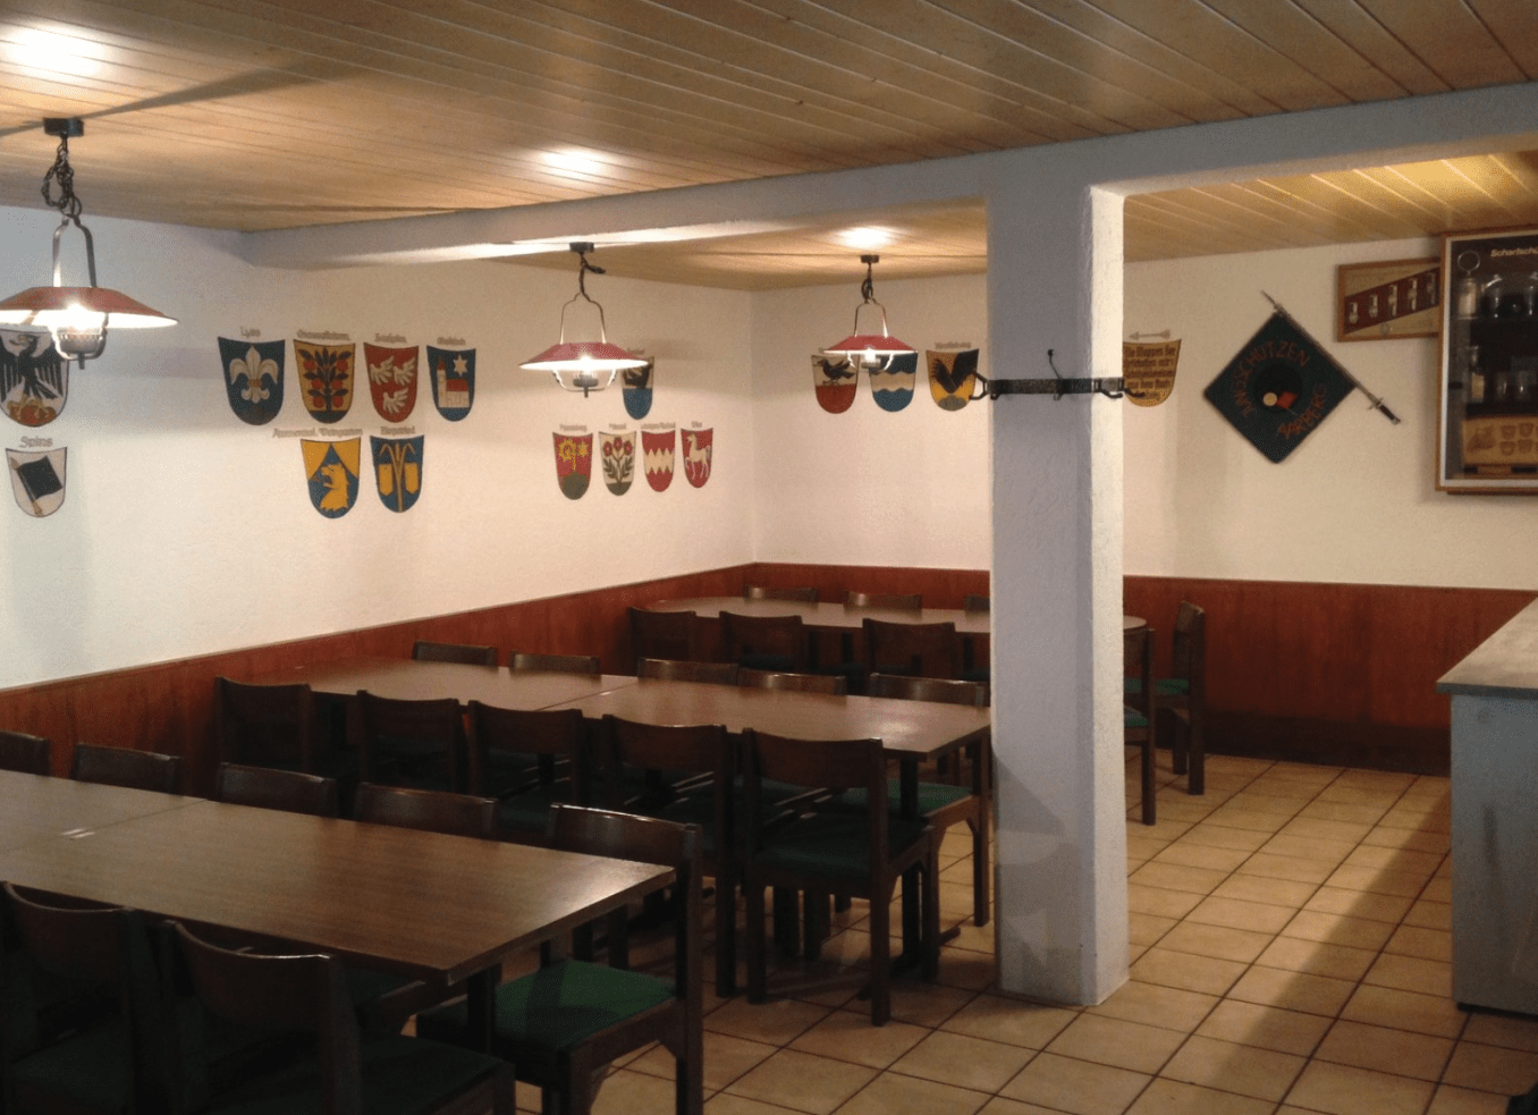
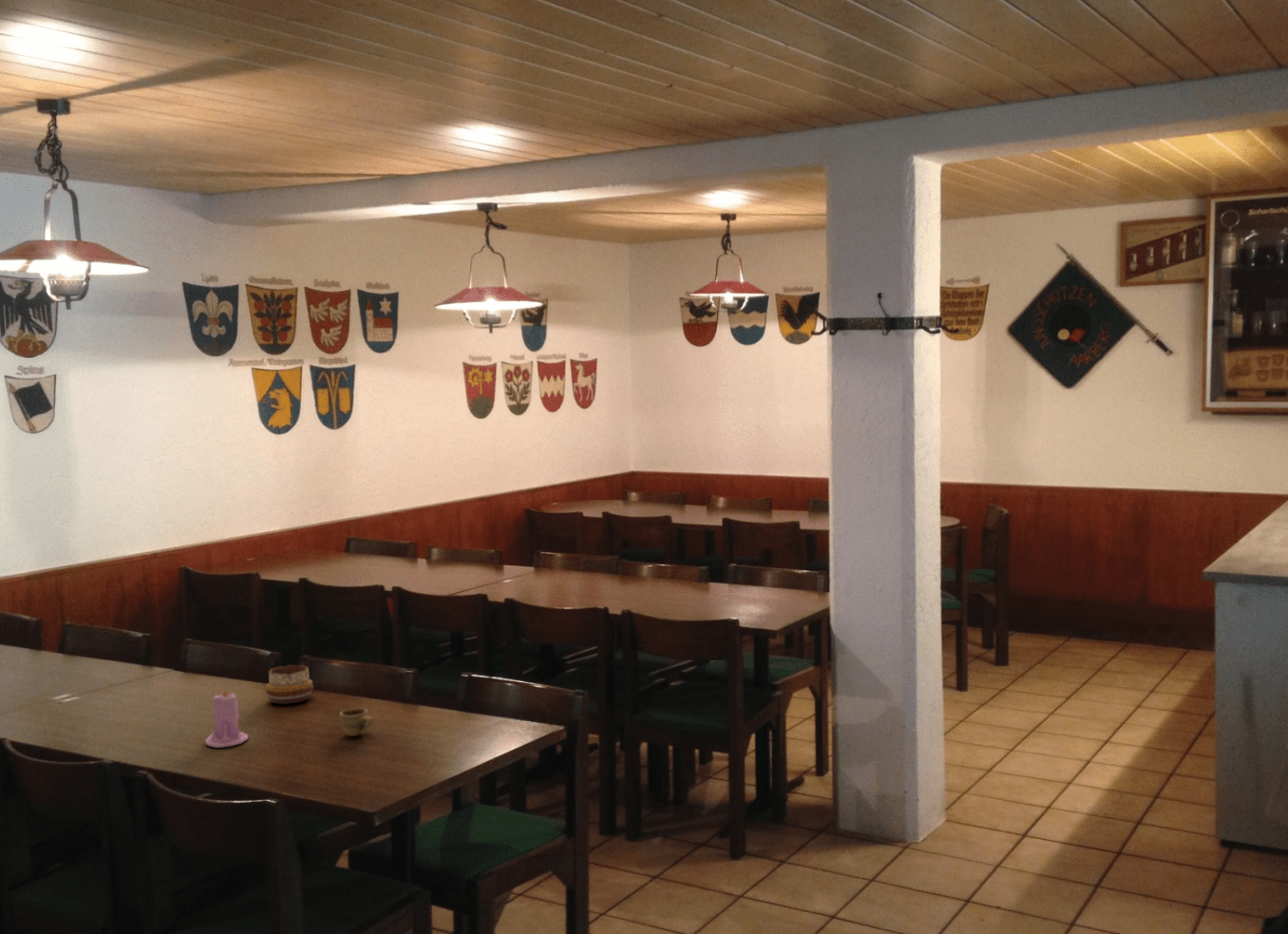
+ cup [339,707,374,737]
+ candle [204,687,249,749]
+ decorative bowl [265,664,314,705]
